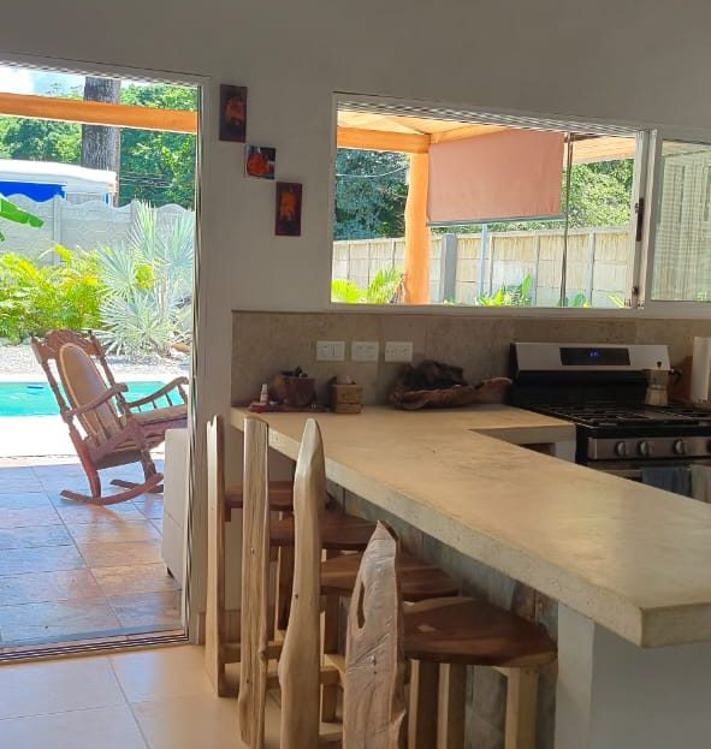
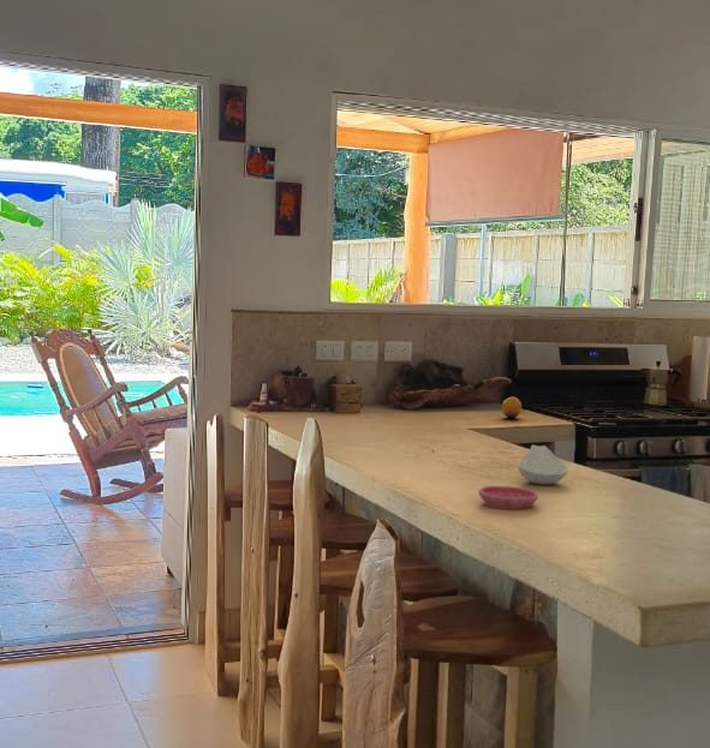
+ saucer [477,485,539,510]
+ spoon rest [517,444,569,486]
+ fruit [501,396,523,419]
